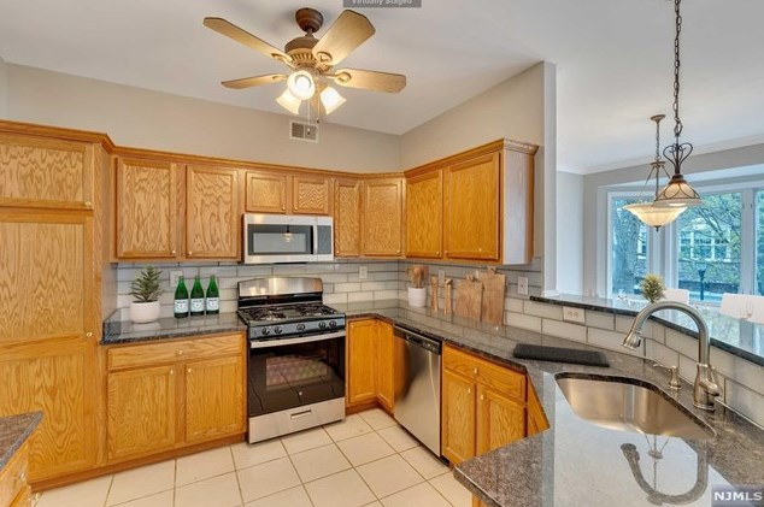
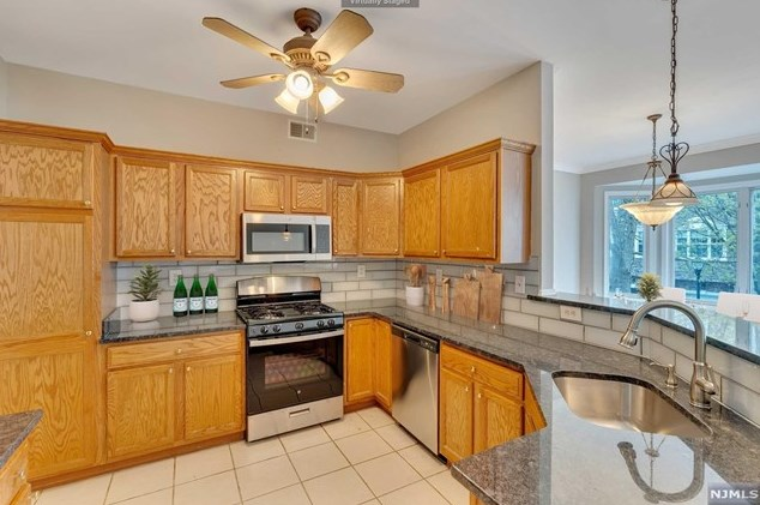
- cutting board [511,342,611,369]
